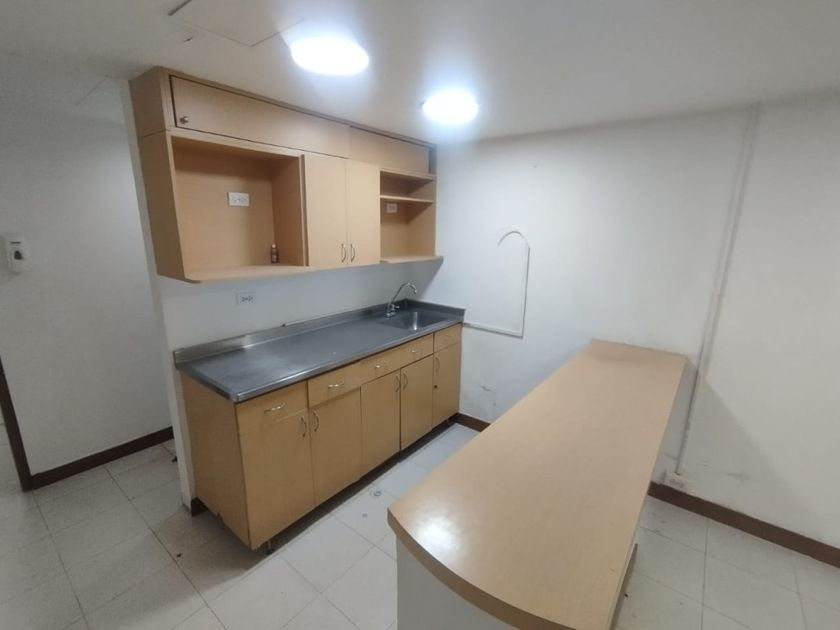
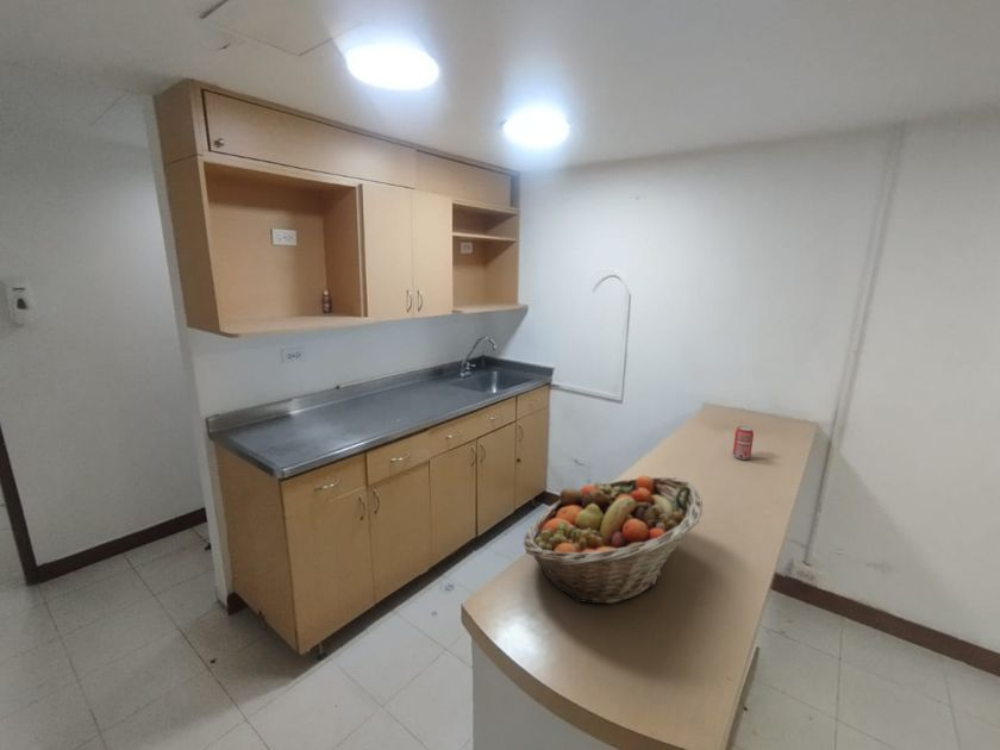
+ beverage can [731,425,755,461]
+ fruit basket [523,474,704,605]
